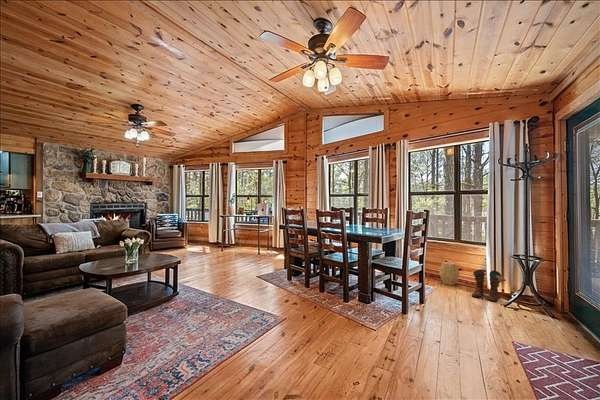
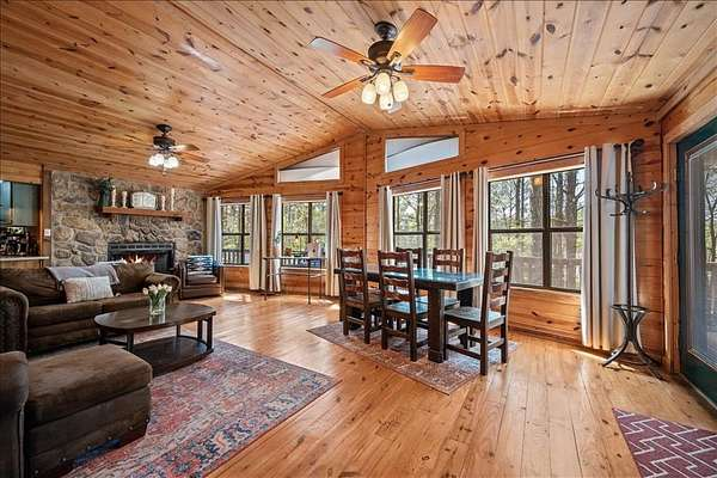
- boots [471,268,507,302]
- woven basket [438,261,460,286]
